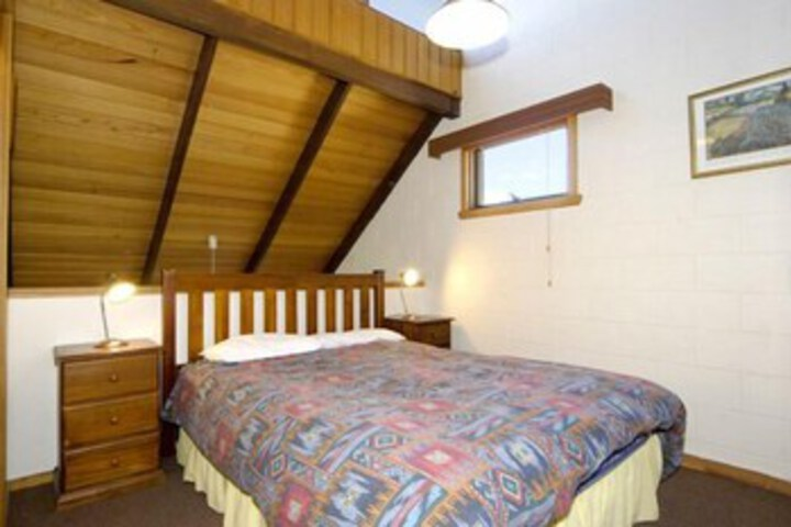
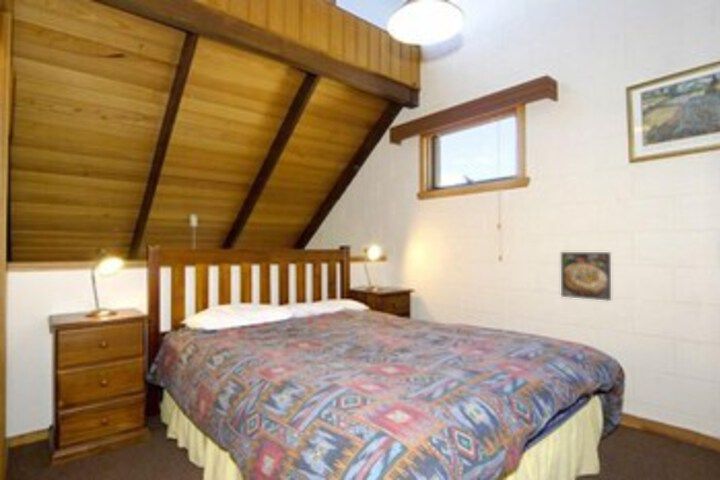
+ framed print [560,251,612,302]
